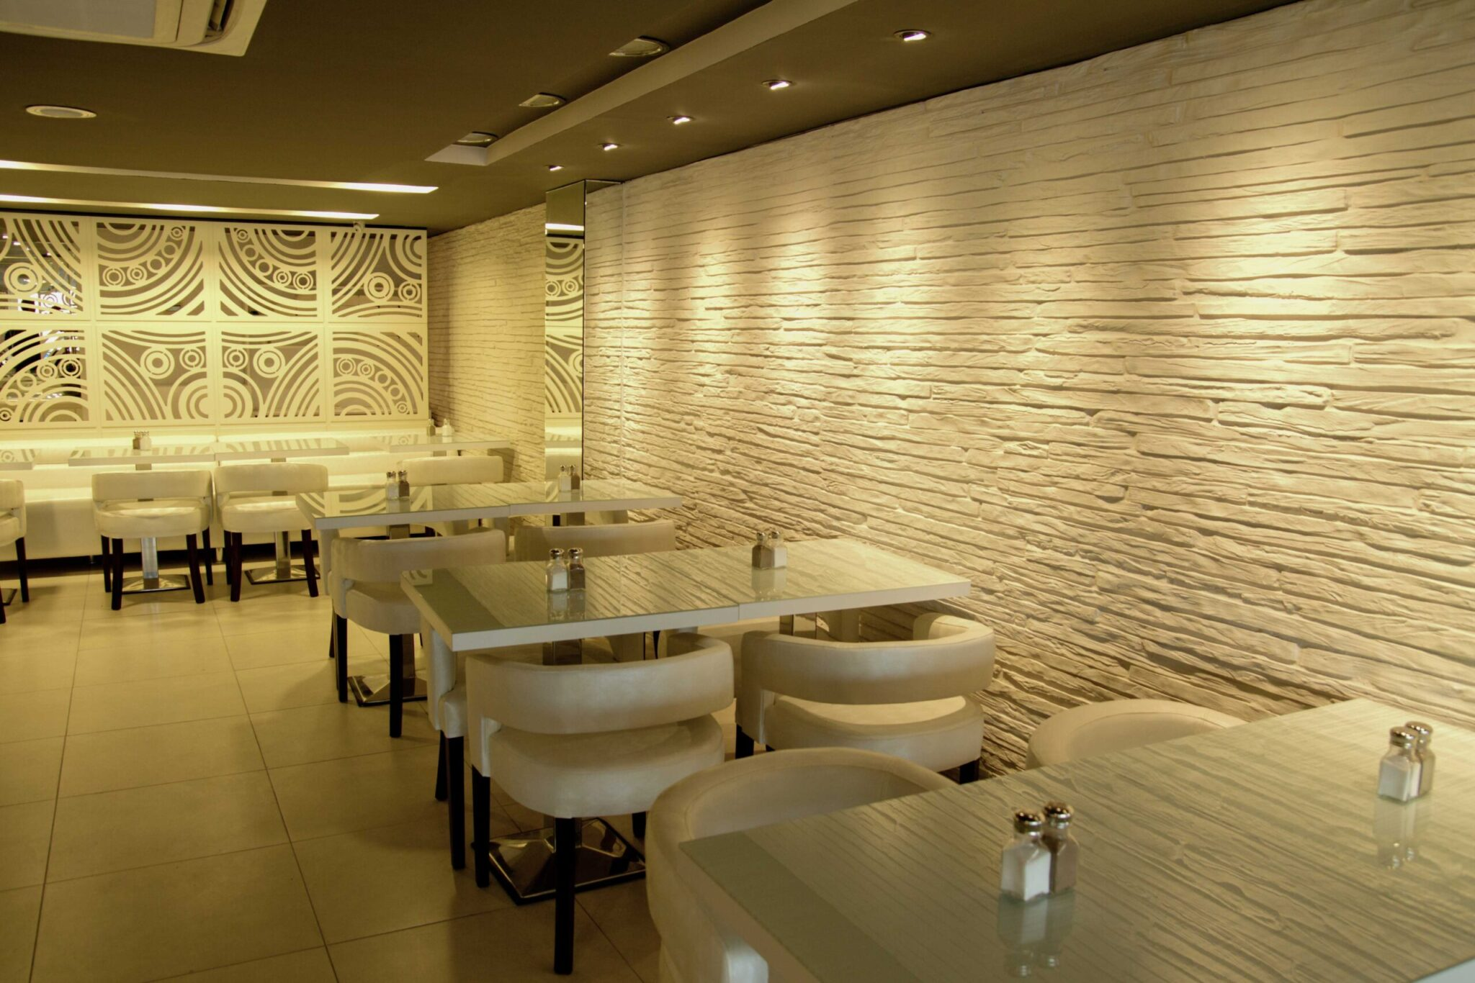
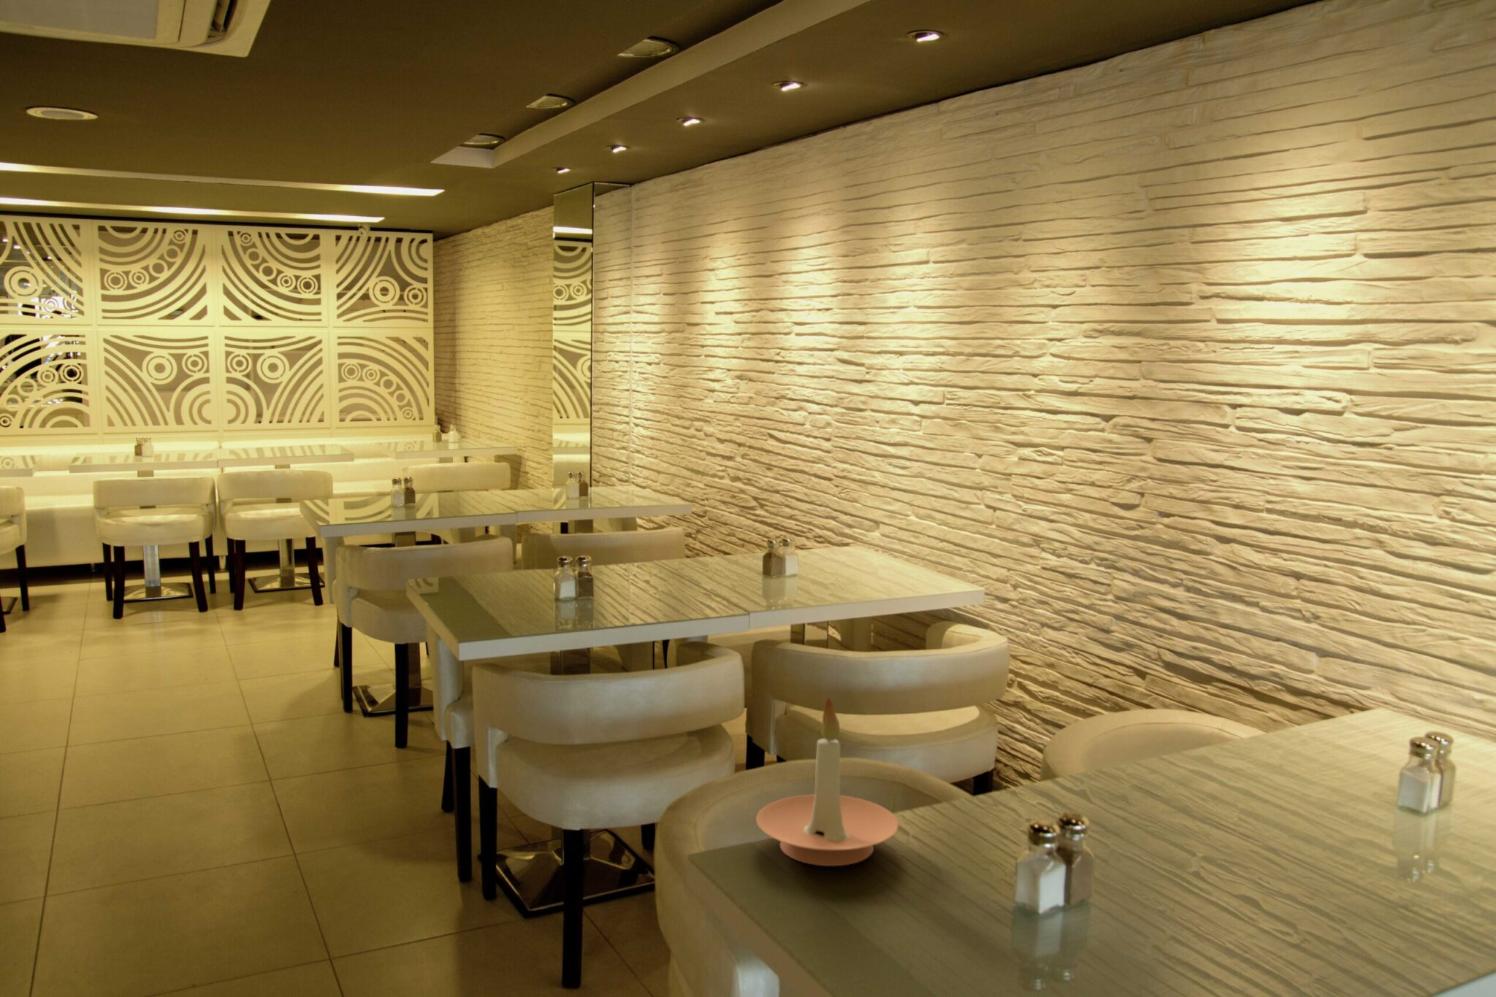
+ candle holder [756,697,899,867]
